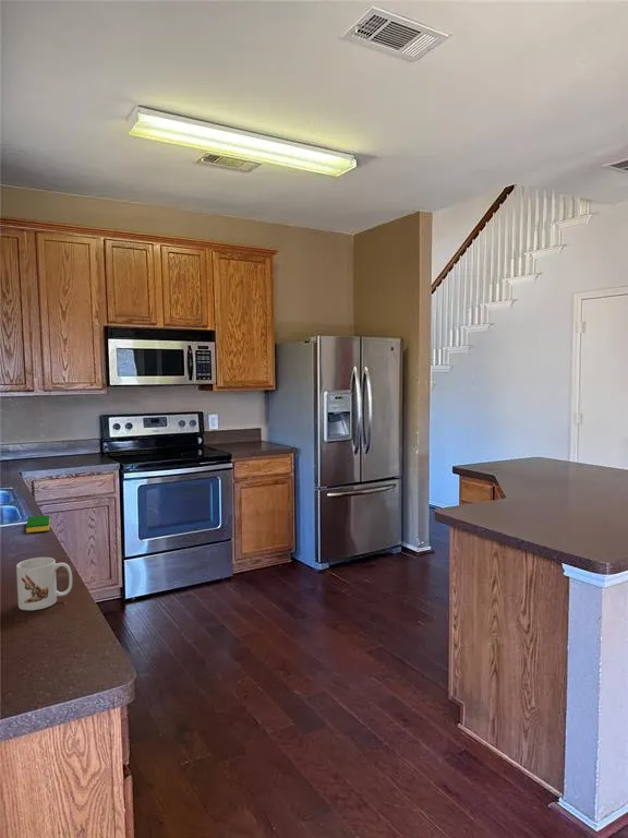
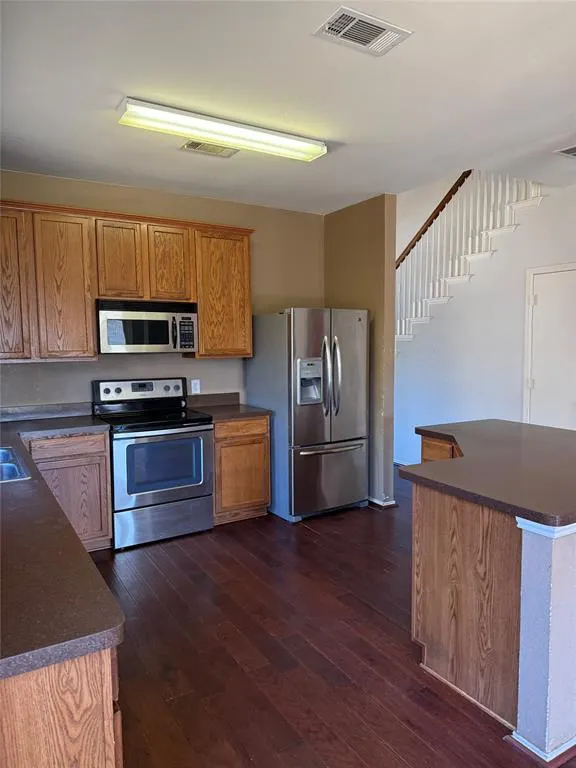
- mug [15,556,73,611]
- dish sponge [25,514,51,534]
